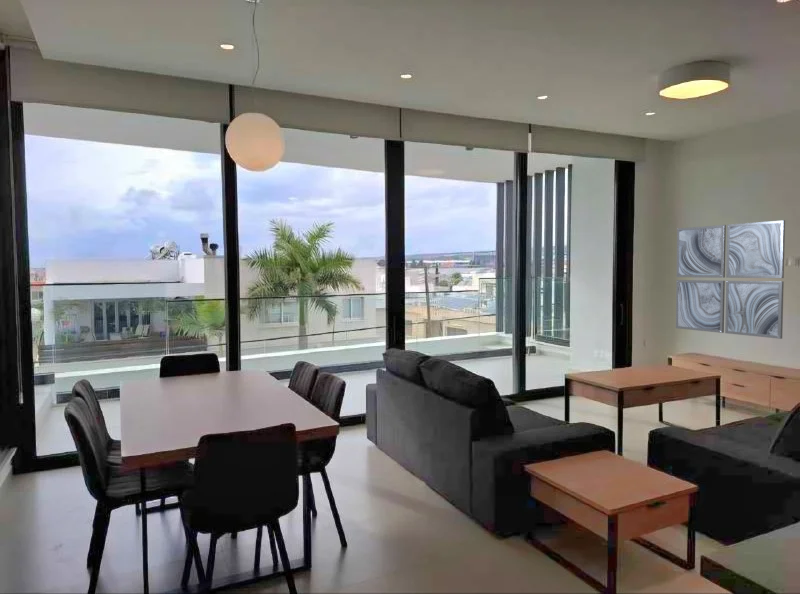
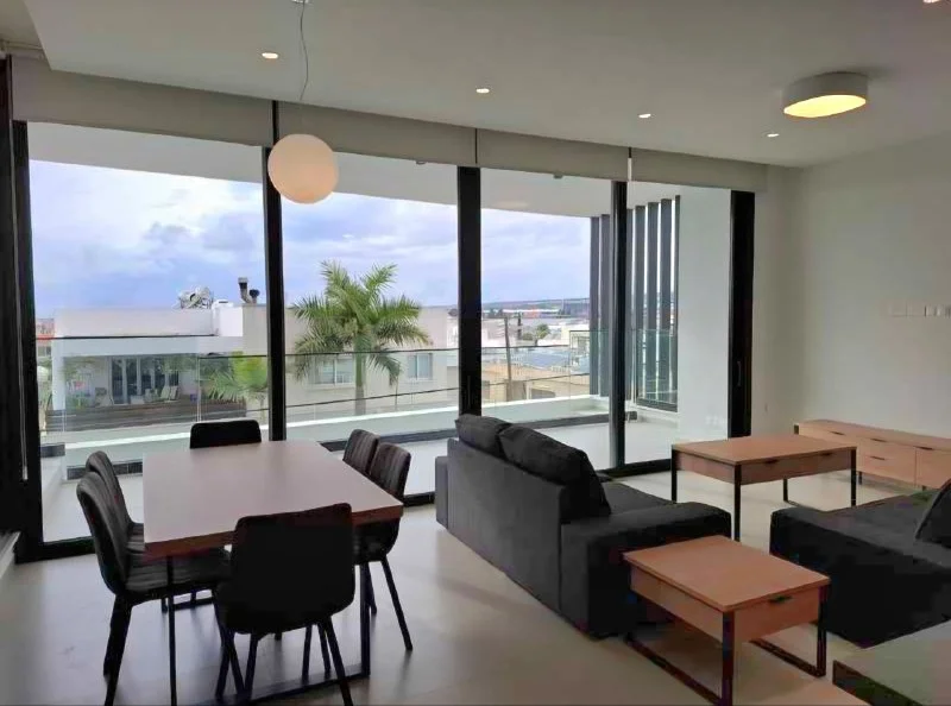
- wall art [675,219,786,340]
